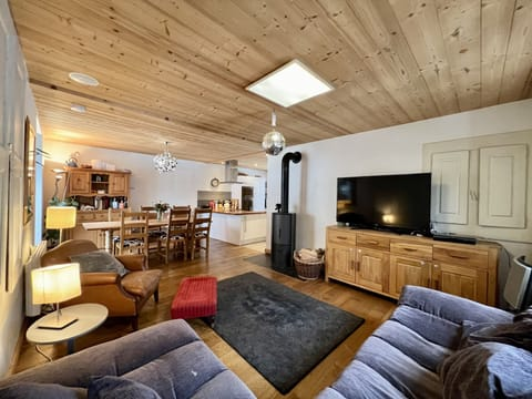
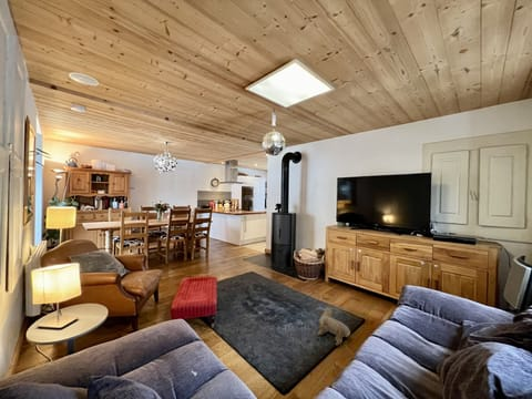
+ plush toy [316,307,351,346]
